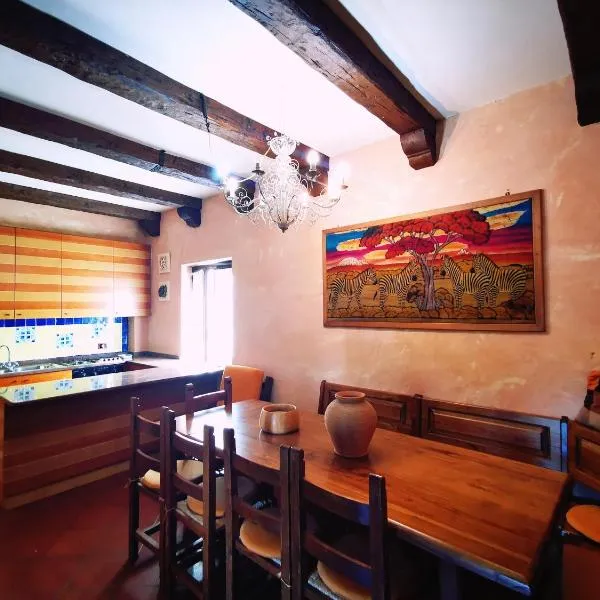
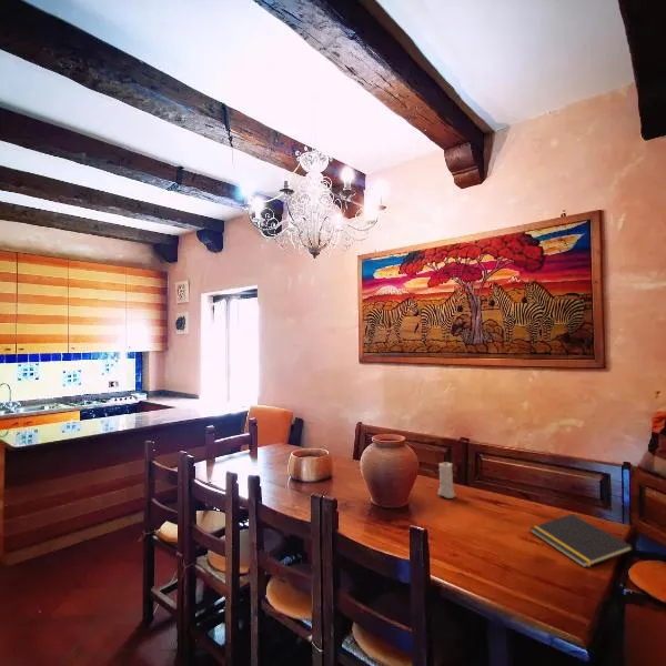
+ candle [437,461,457,500]
+ notepad [529,513,634,568]
